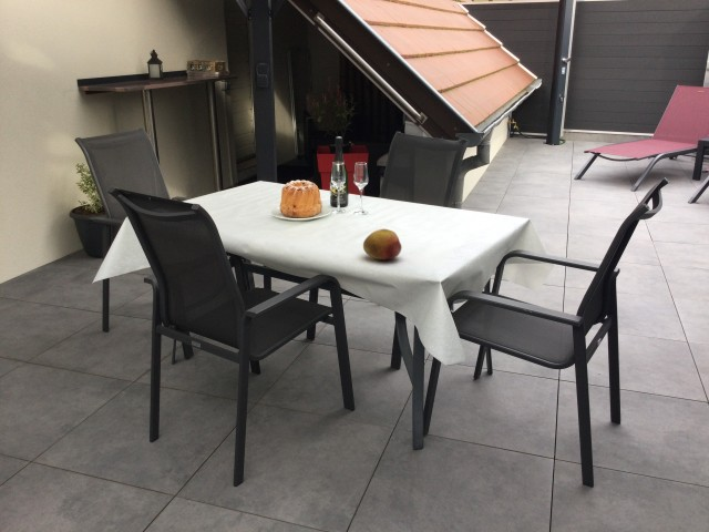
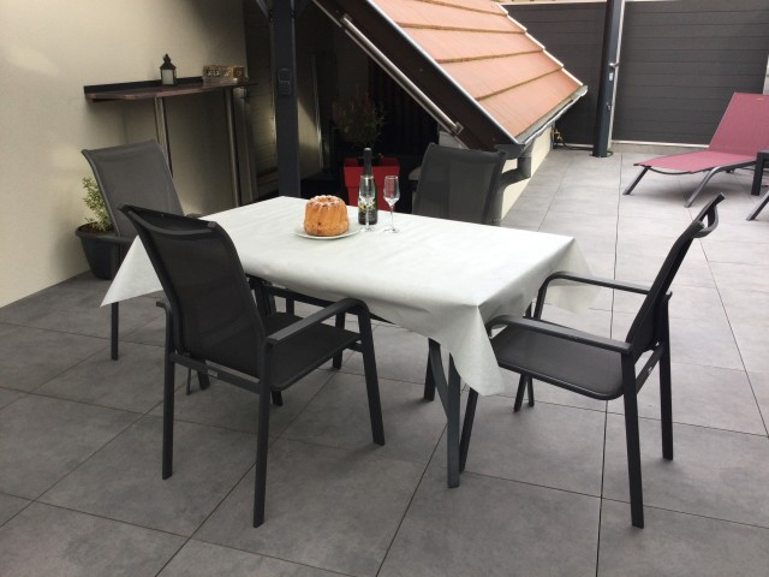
- fruit [362,228,402,262]
